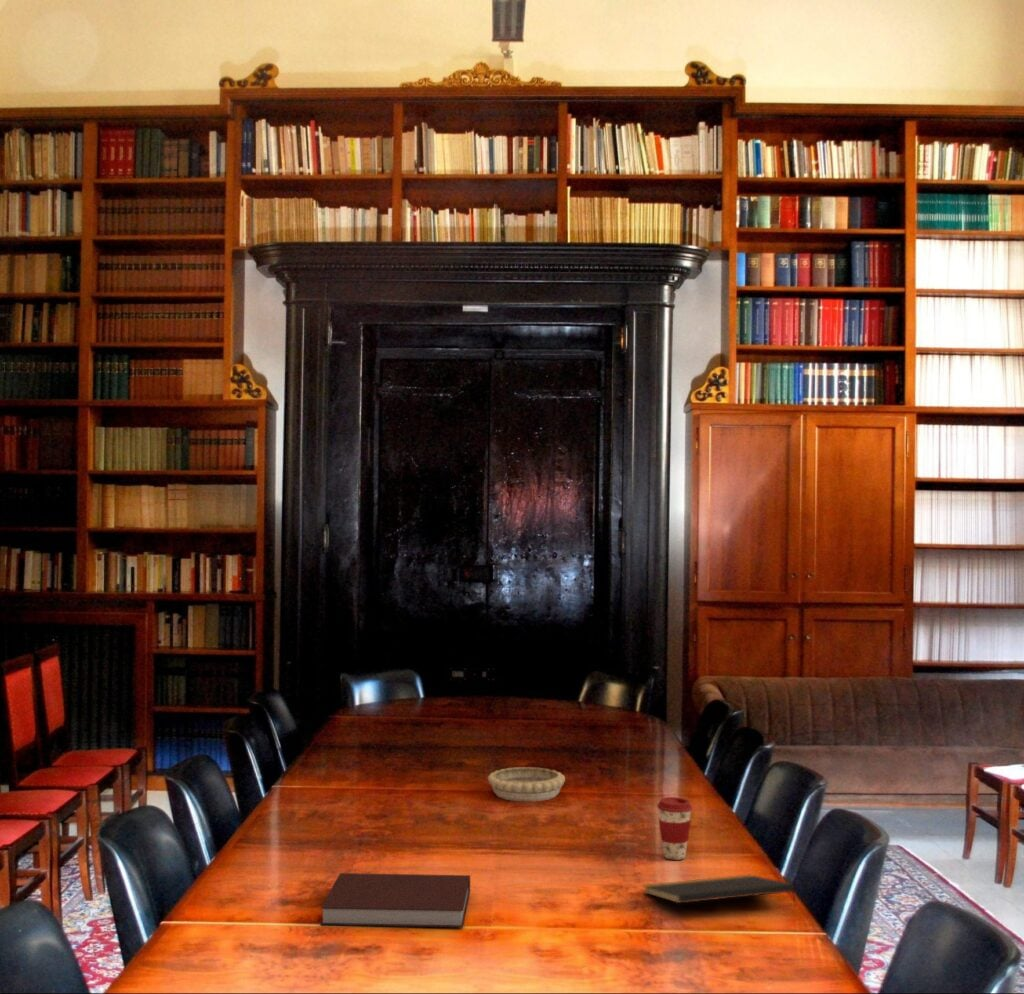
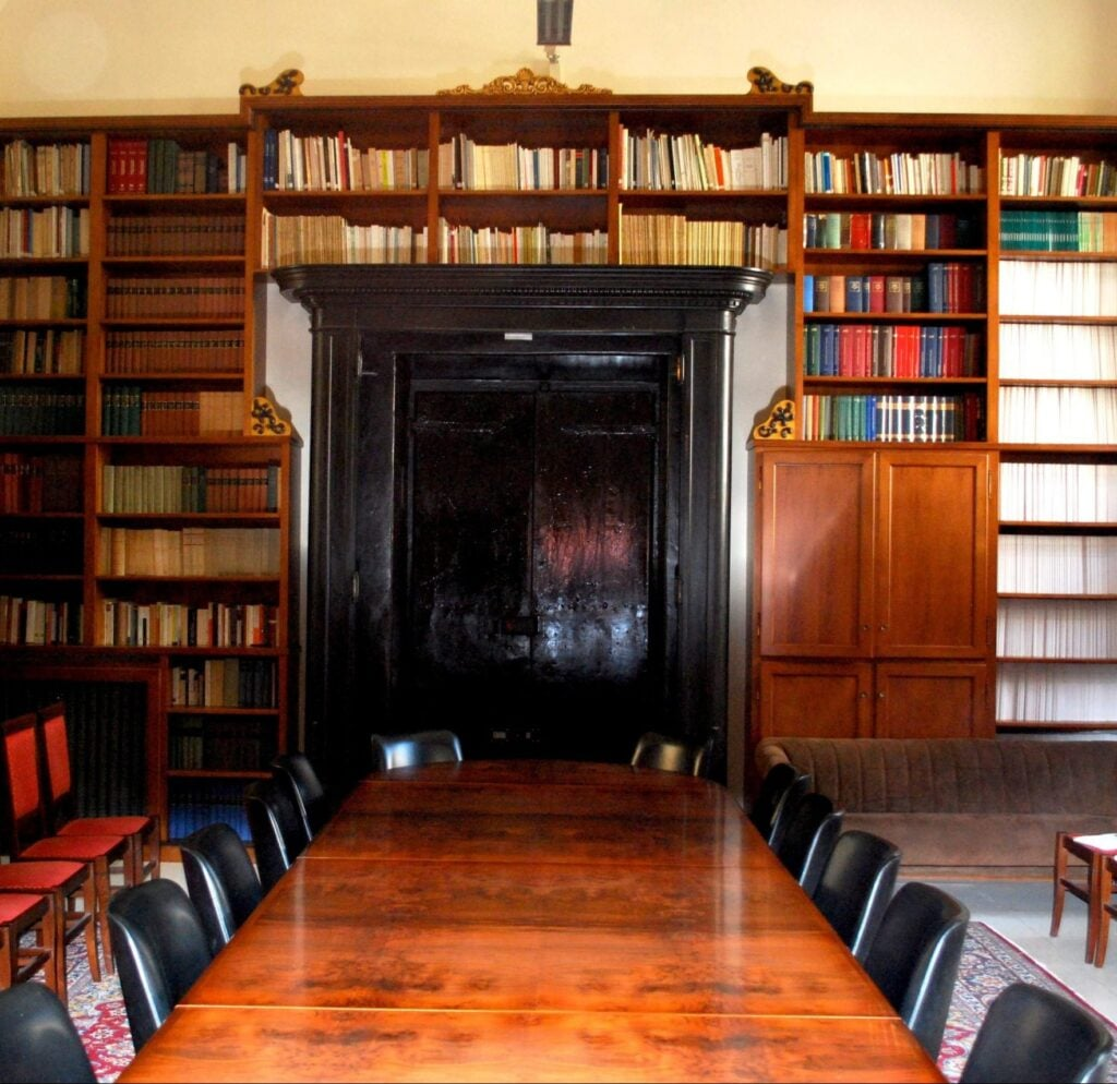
- decorative bowl [487,766,566,802]
- coffee cup [656,796,693,861]
- notebook [319,872,471,929]
- notepad [642,874,797,909]
